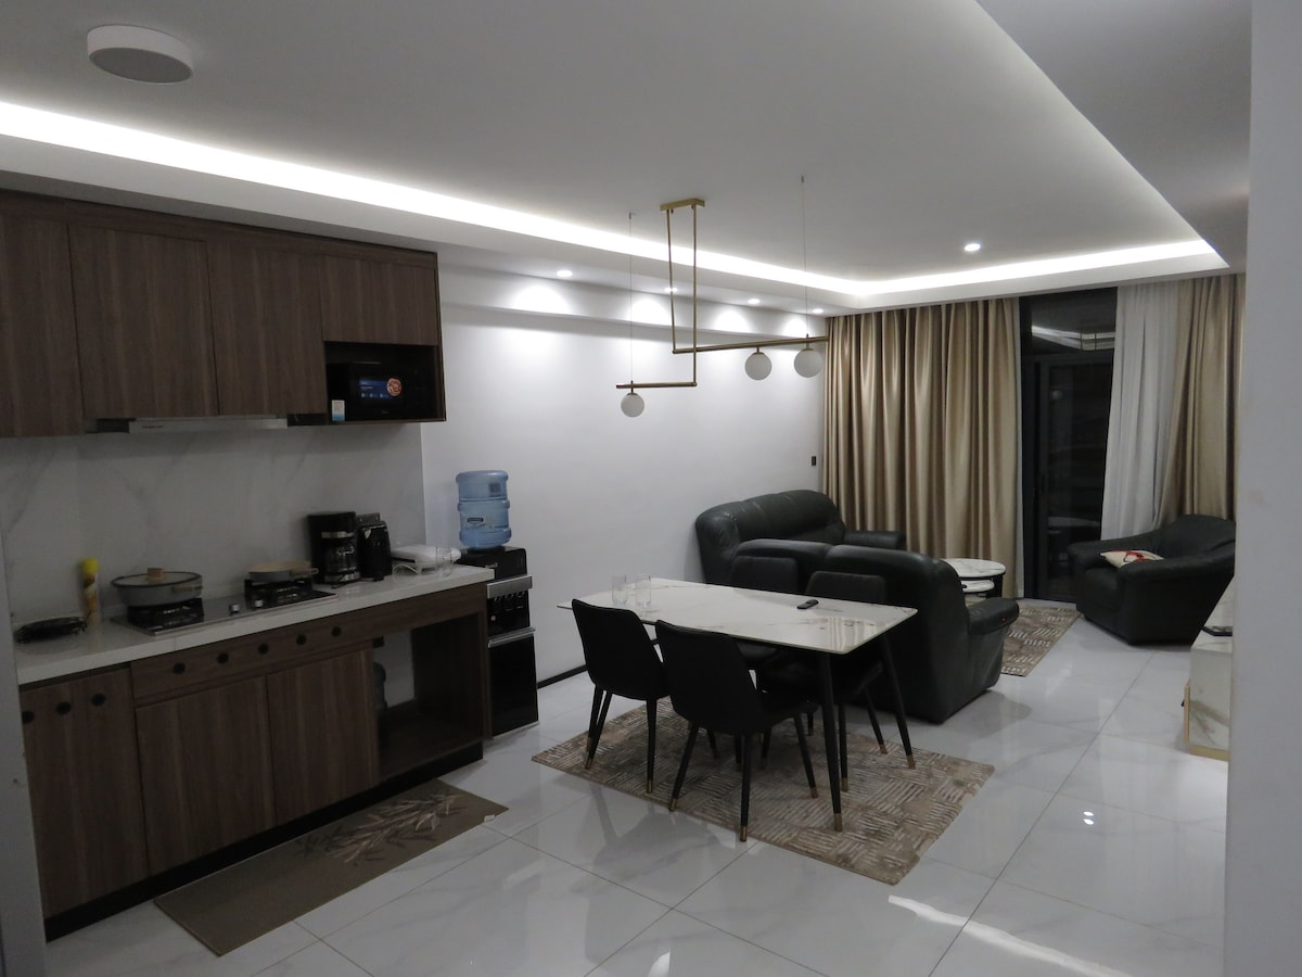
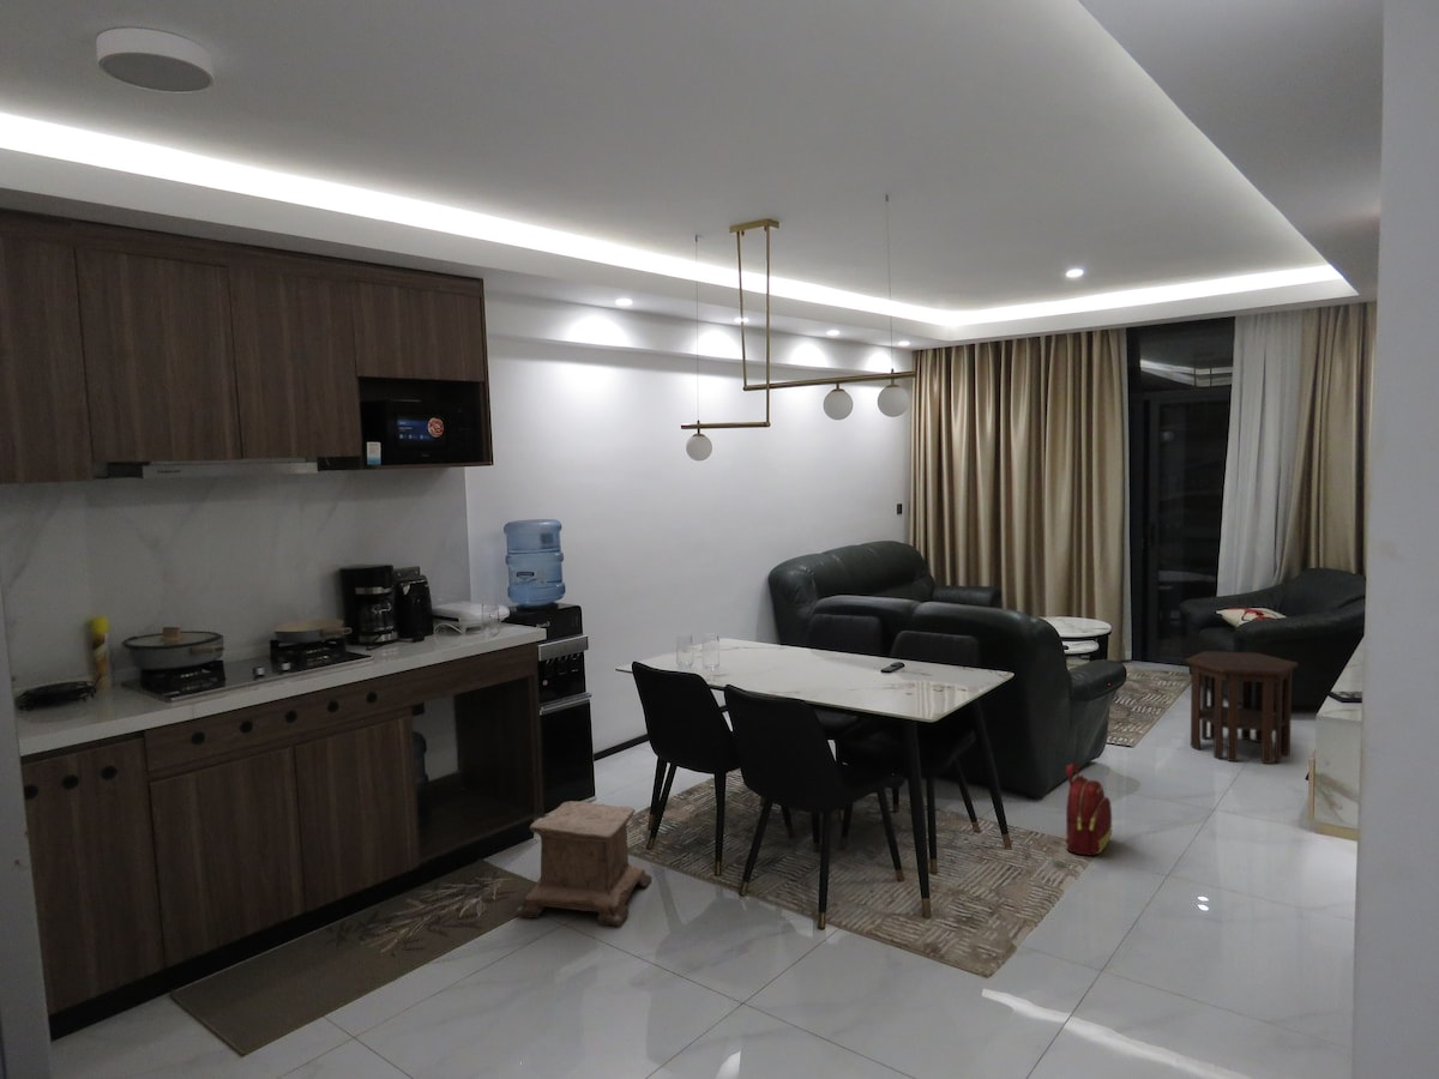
+ stool [514,800,652,927]
+ backpack [1062,762,1113,857]
+ side table [1185,650,1300,765]
